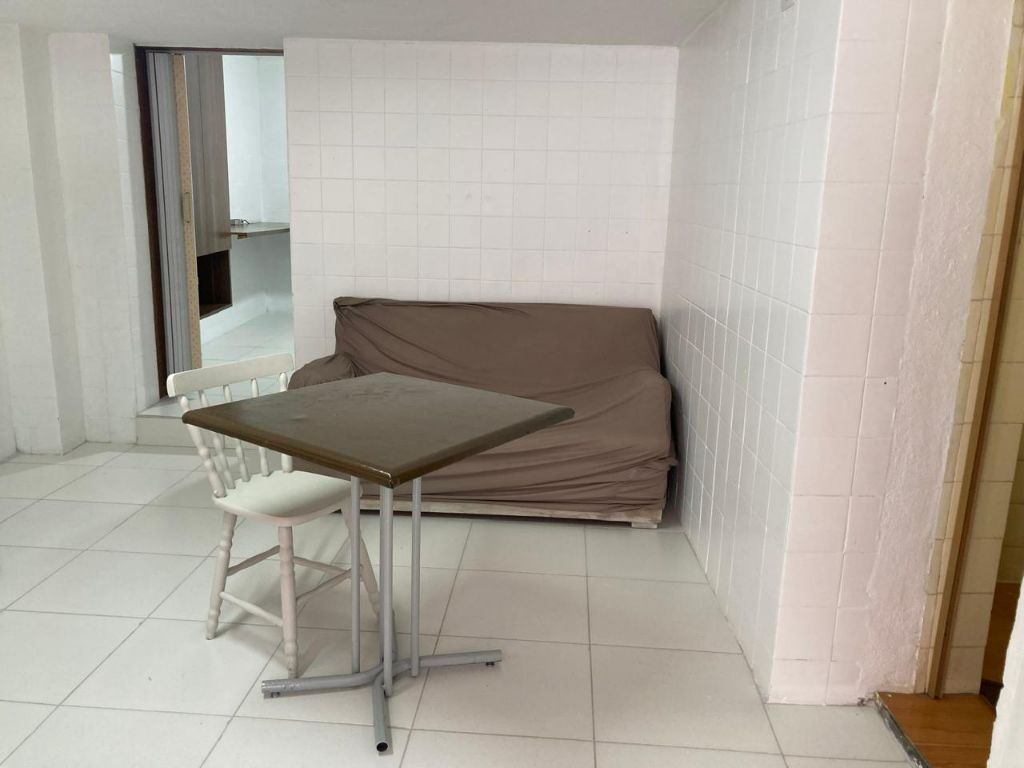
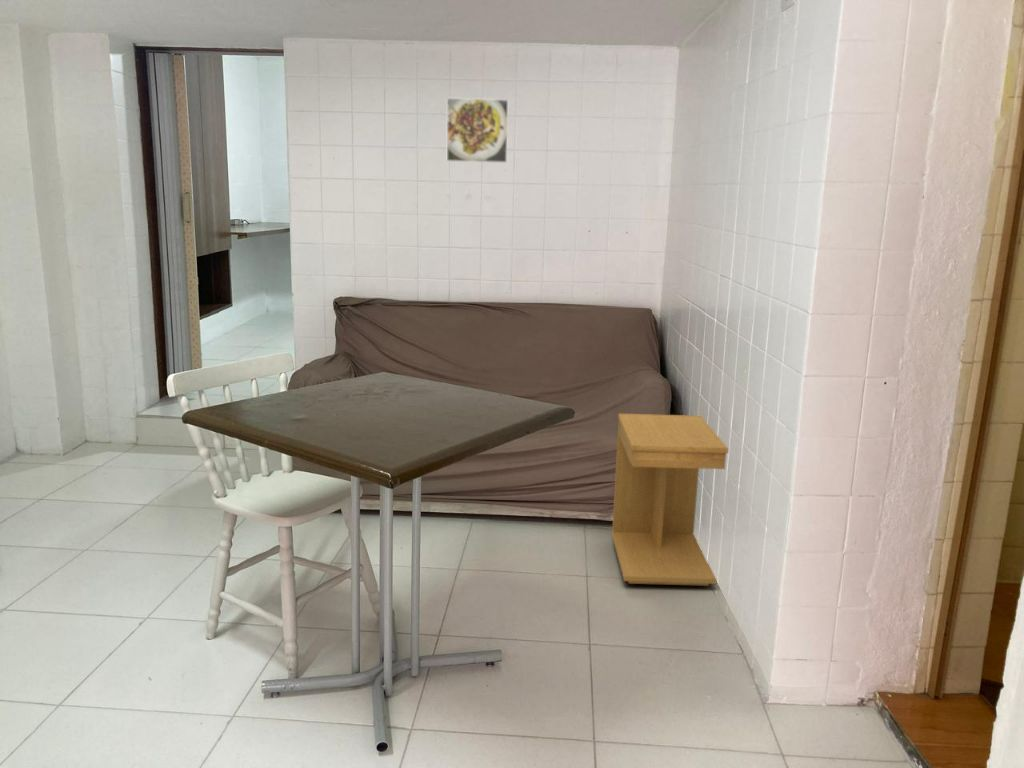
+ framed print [446,97,509,164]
+ side table [611,413,729,587]
